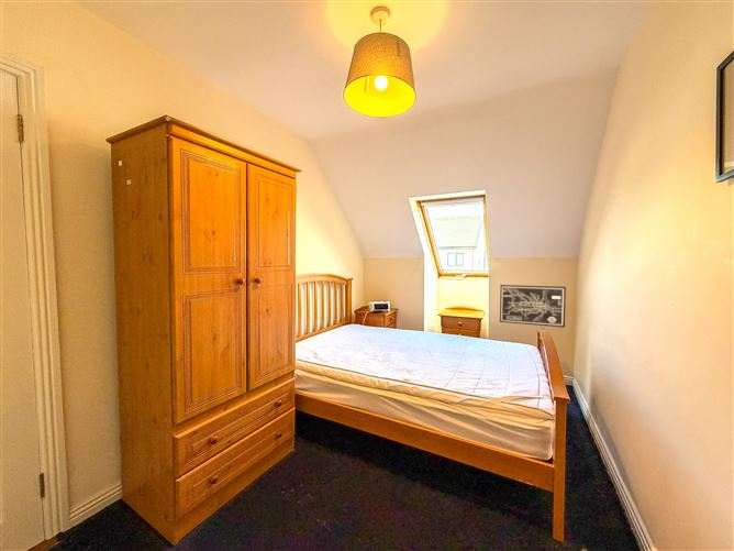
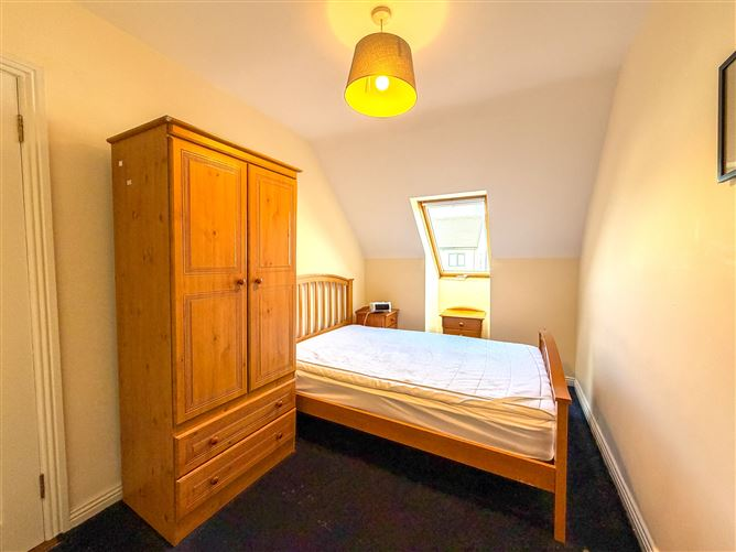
- wall art [499,284,567,329]
